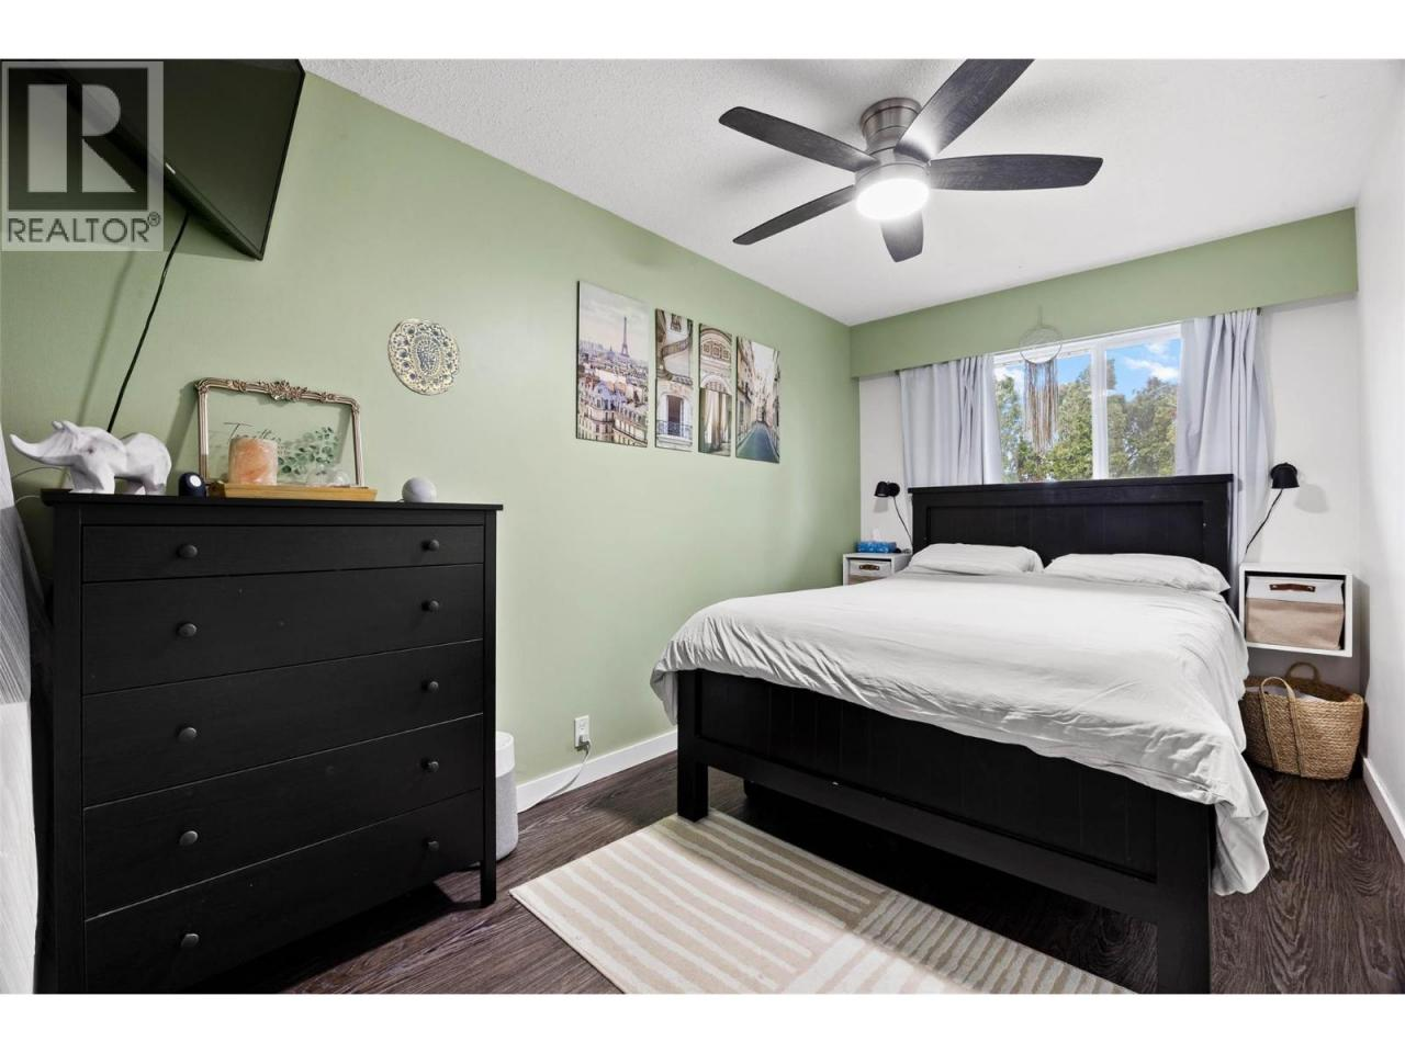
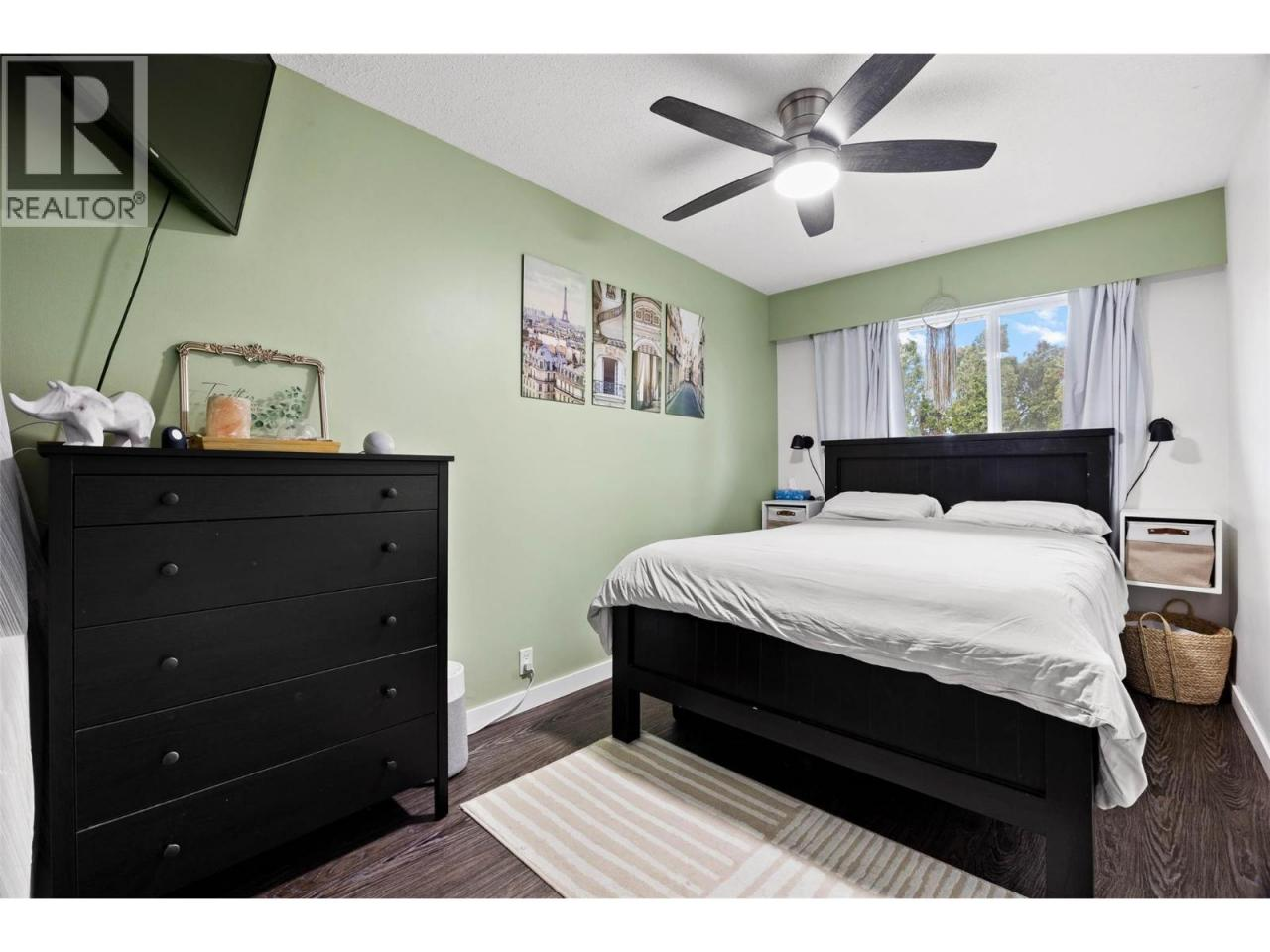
- decorative plate [386,317,462,396]
